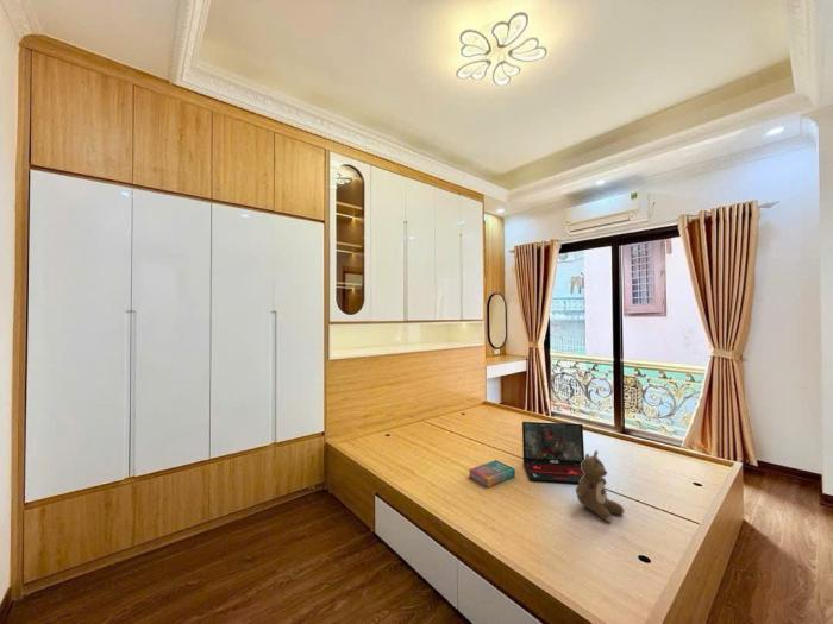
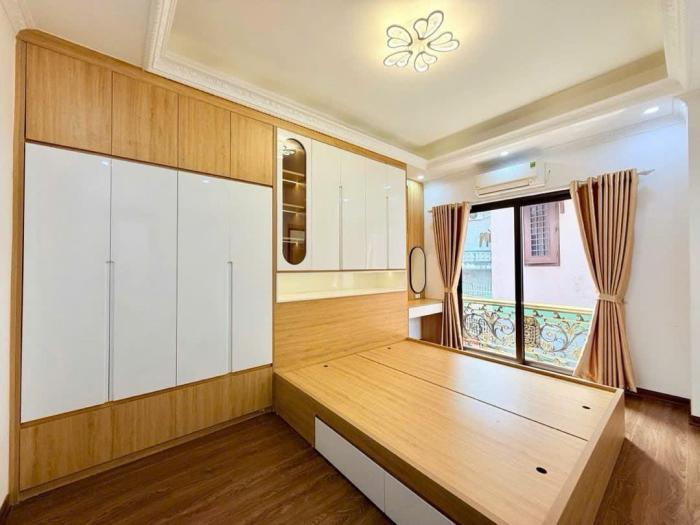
- stuffed bear [575,449,626,523]
- laptop [521,421,585,484]
- book [468,459,516,489]
